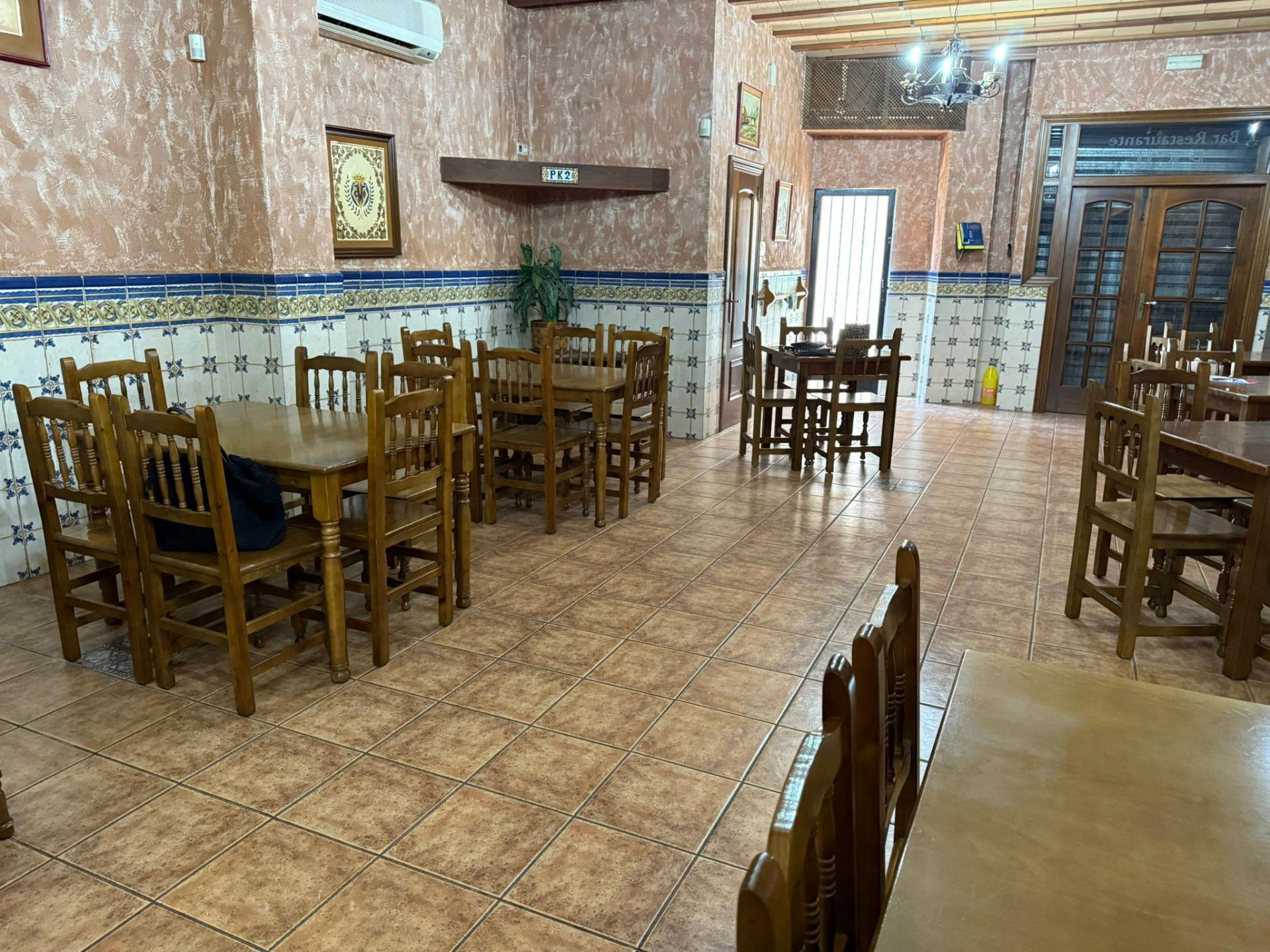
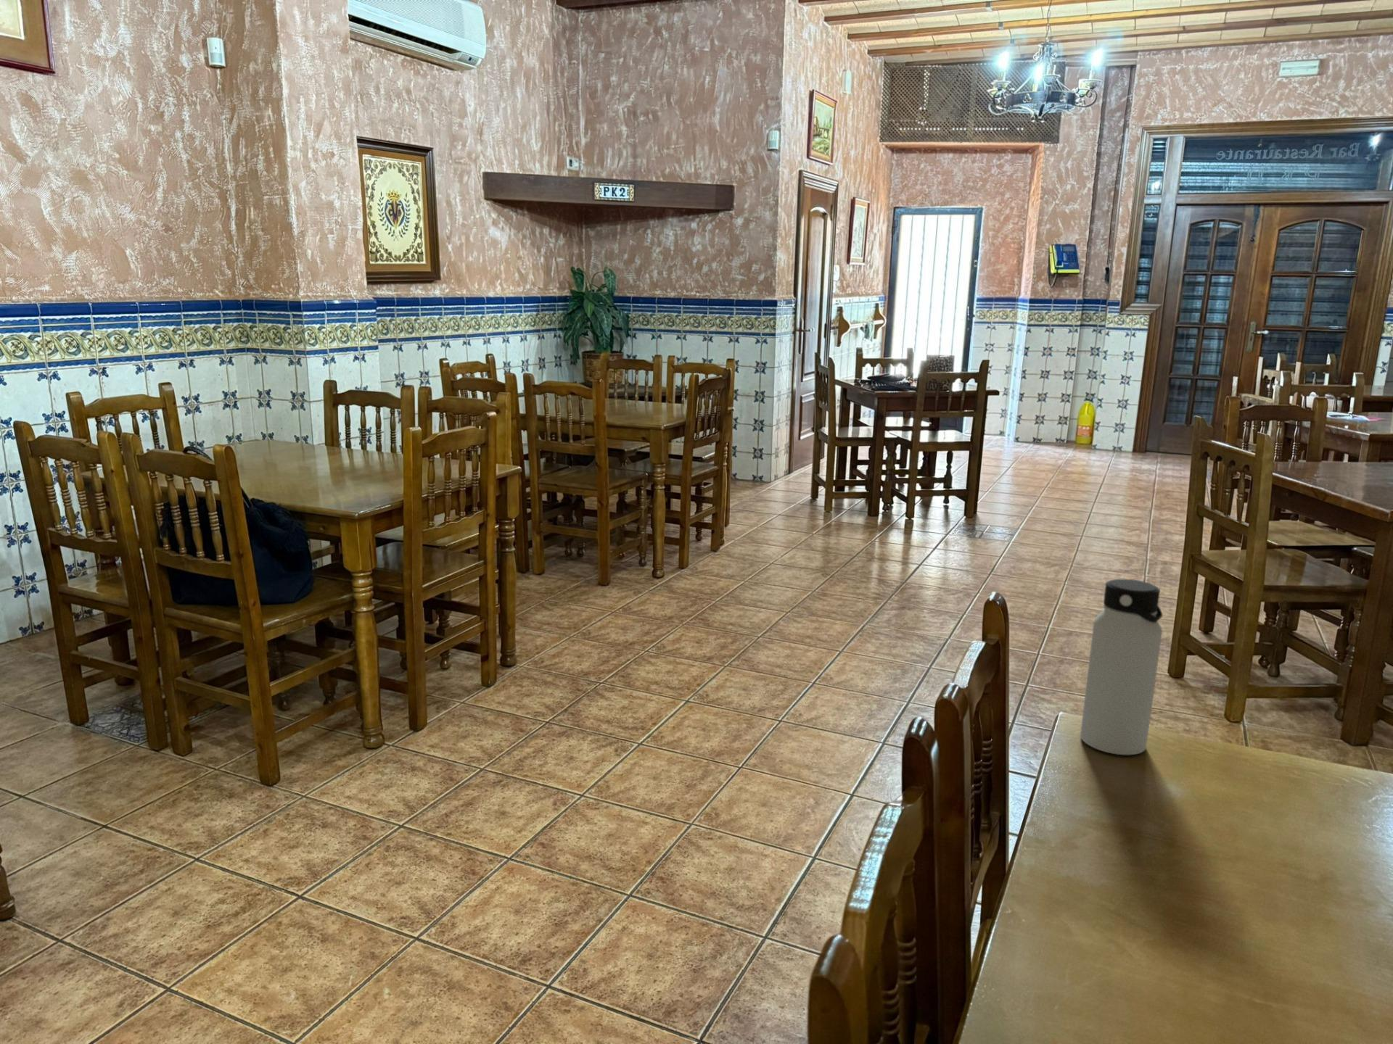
+ water bottle [1079,579,1163,756]
